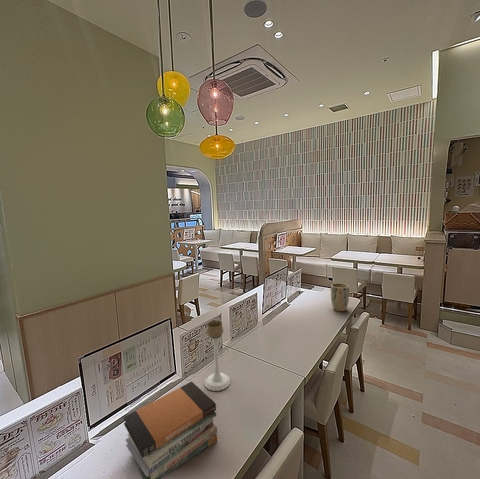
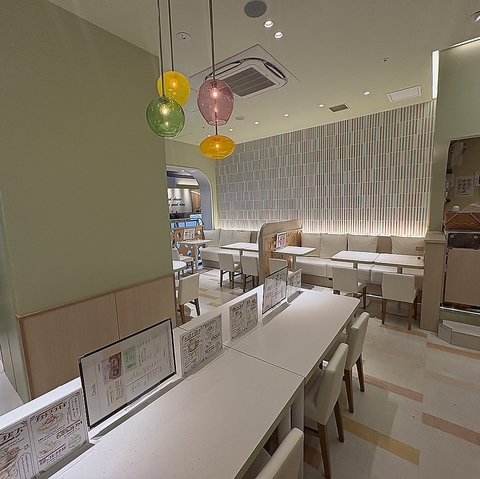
- book stack [122,380,218,479]
- candle holder [204,319,231,392]
- plant pot [330,282,350,312]
